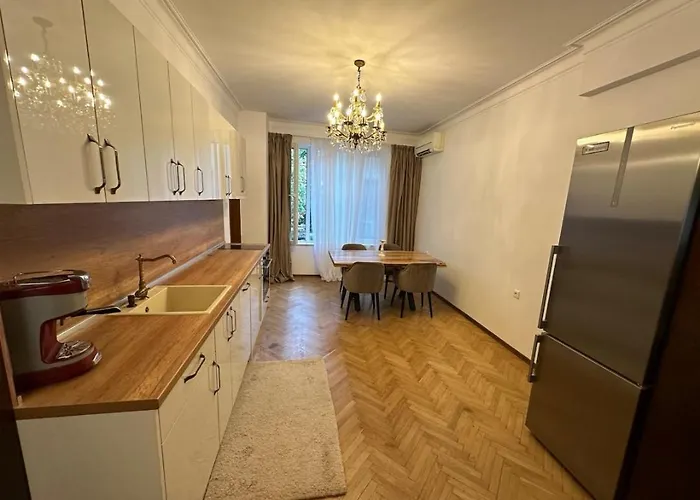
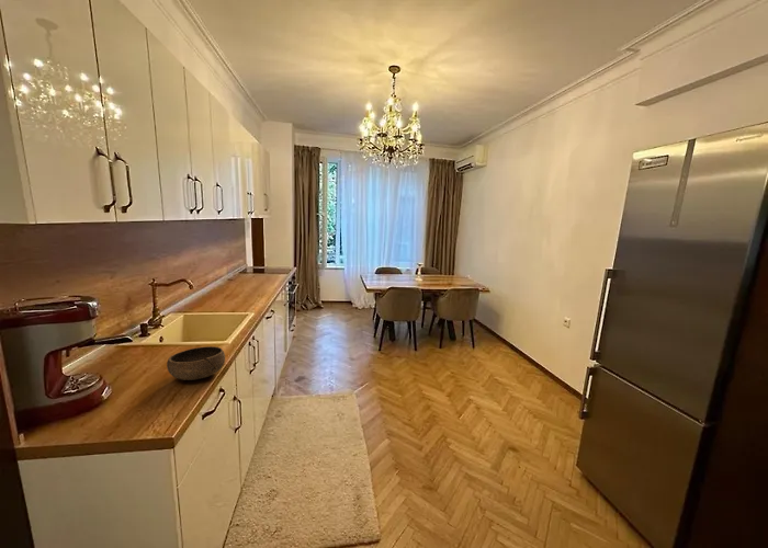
+ bowl [166,345,226,381]
